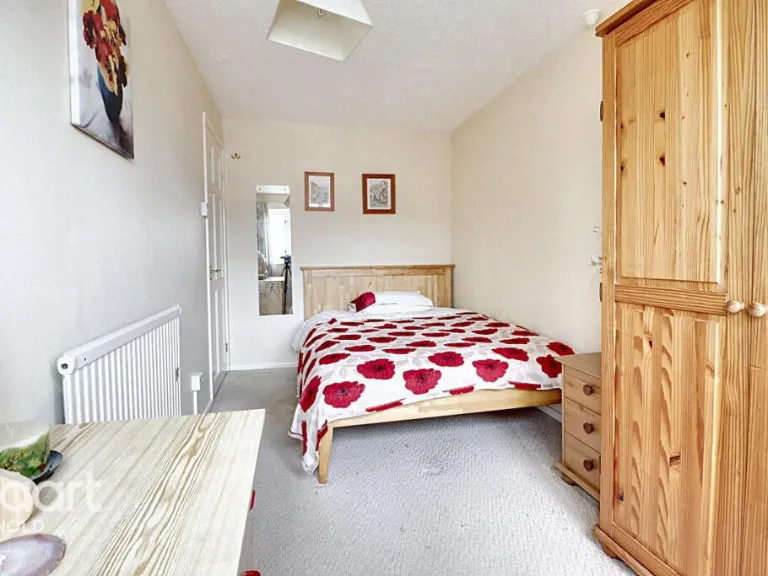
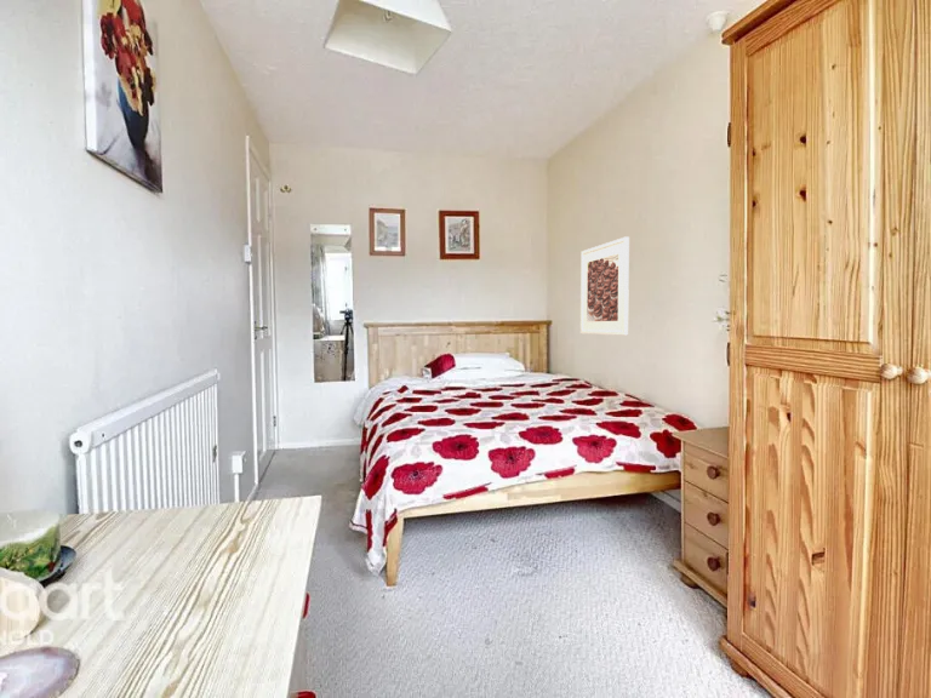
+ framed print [579,235,630,337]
